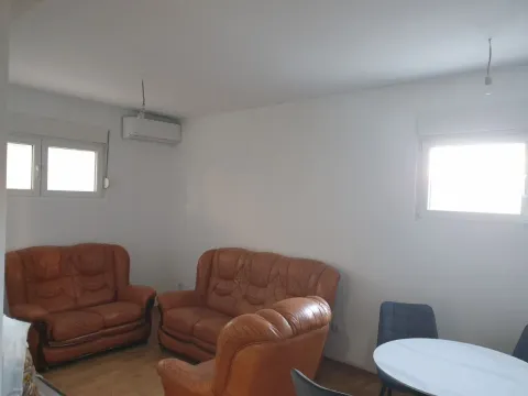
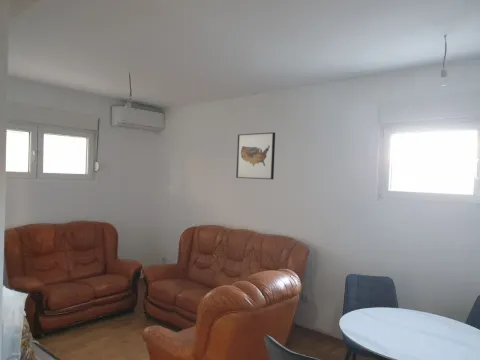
+ wall art [235,131,276,180]
